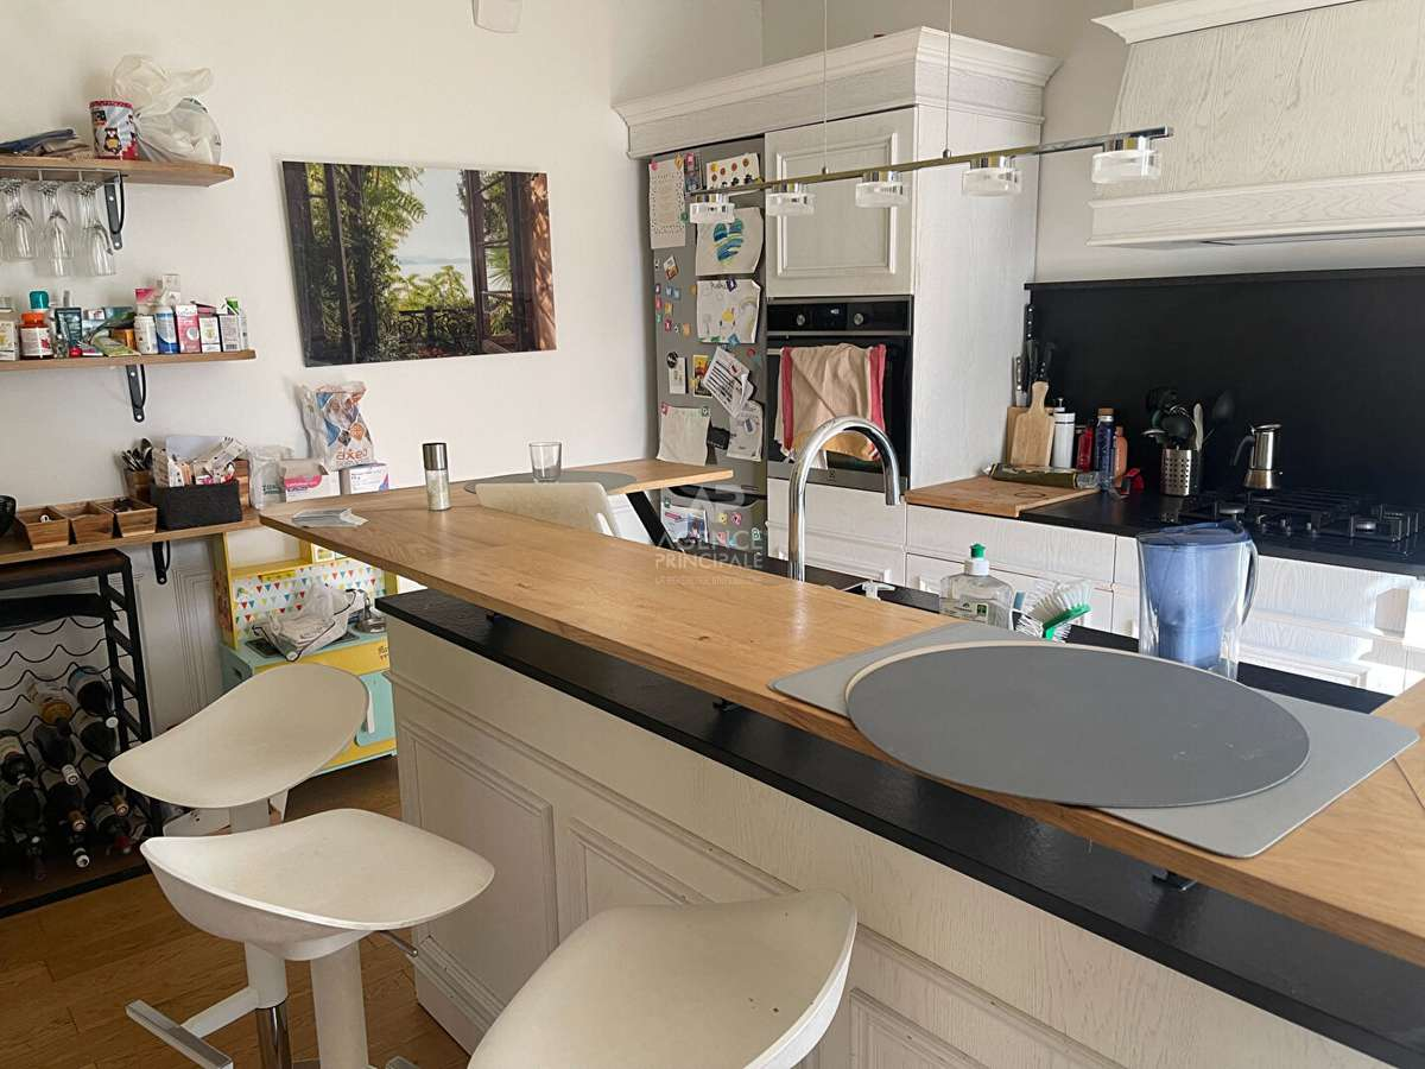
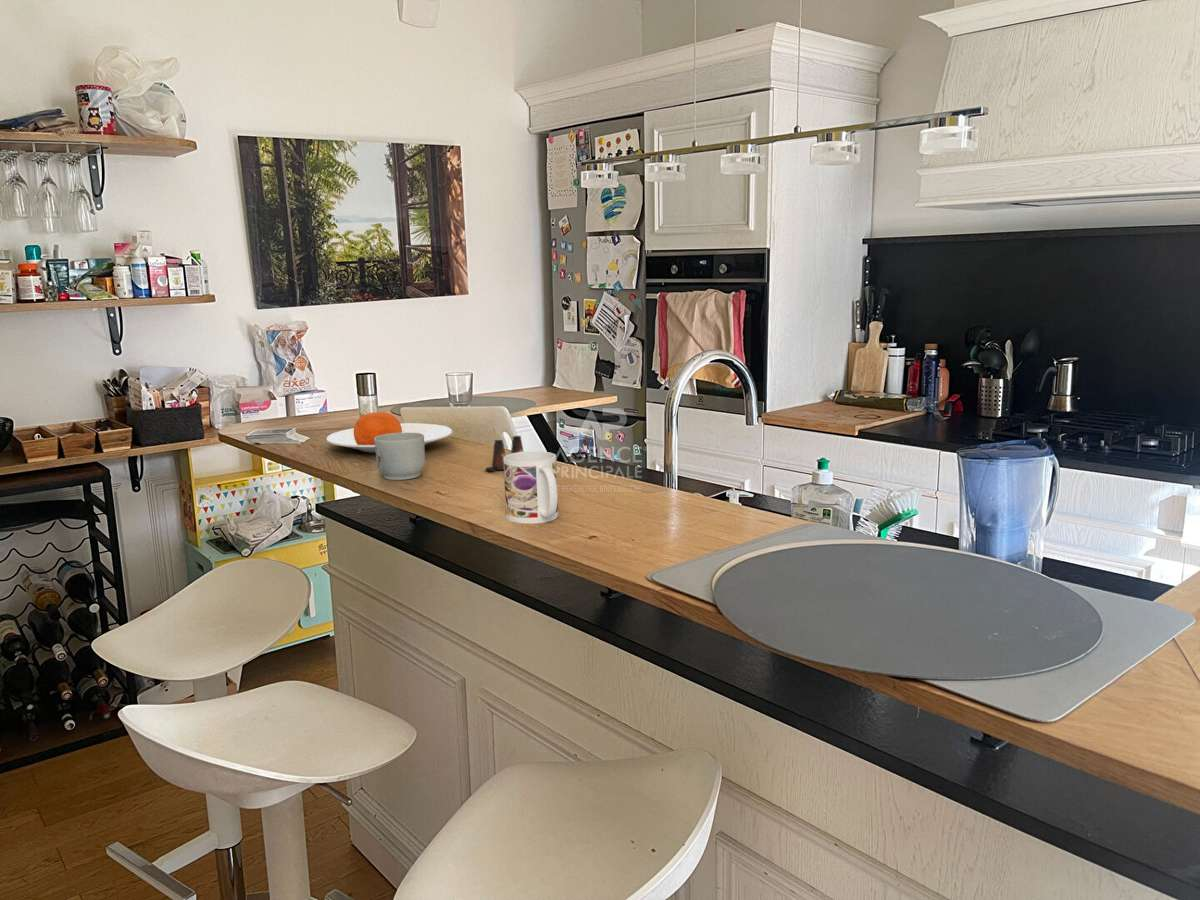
+ mug [374,432,426,481]
+ salt shaker [485,435,525,472]
+ mug [503,450,559,524]
+ plate [326,411,454,454]
